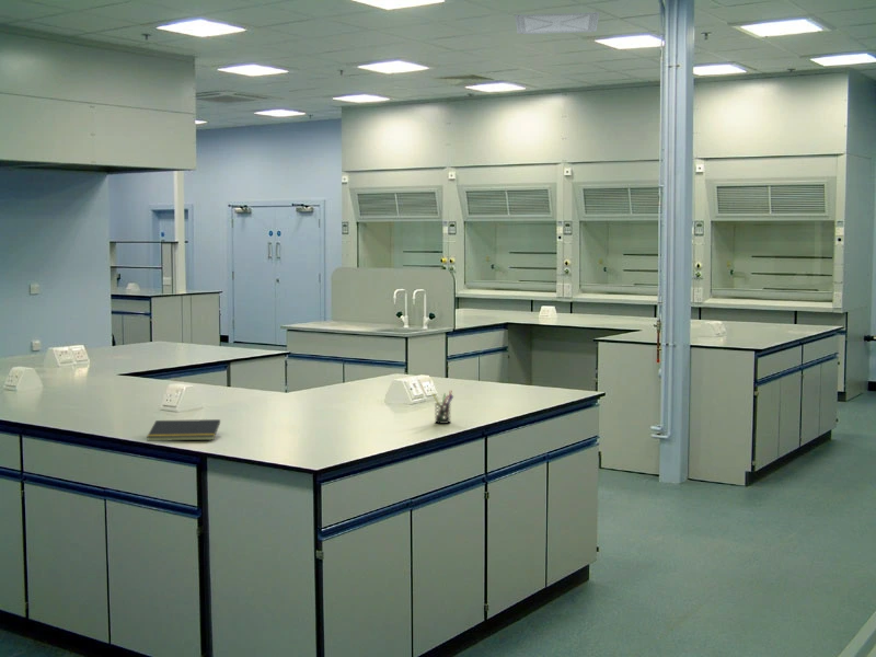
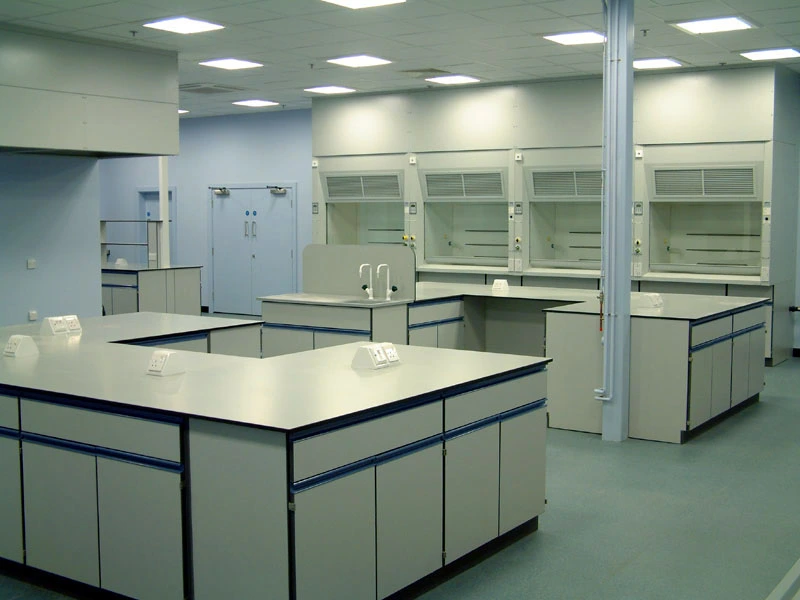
- notepad [146,418,221,442]
- ceiling vent [514,11,601,35]
- pen holder [431,389,454,425]
